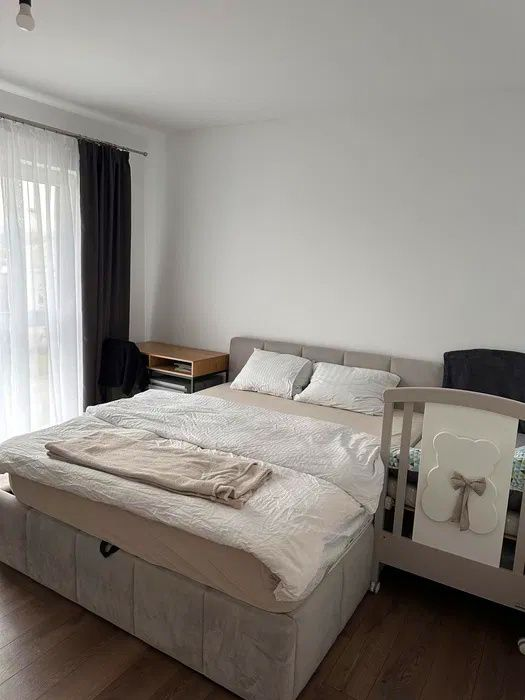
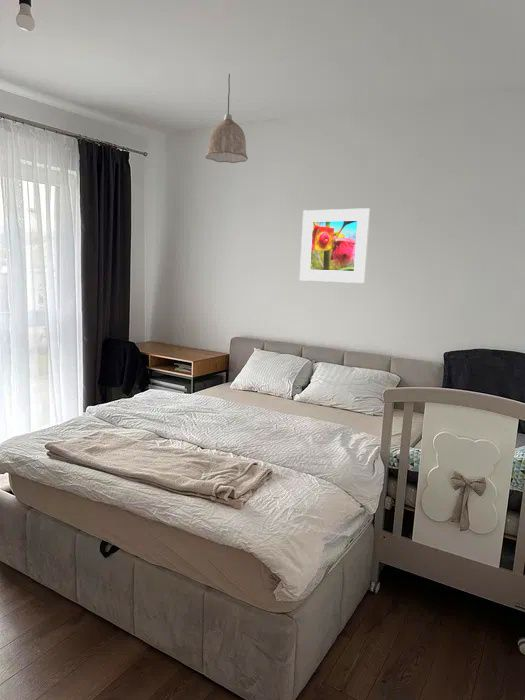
+ pendant lamp [205,73,249,164]
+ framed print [299,207,371,284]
